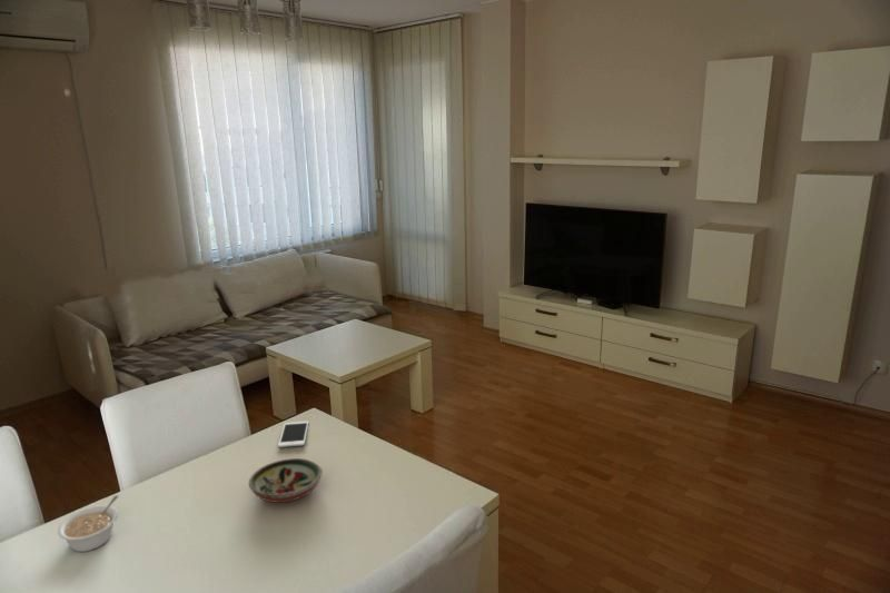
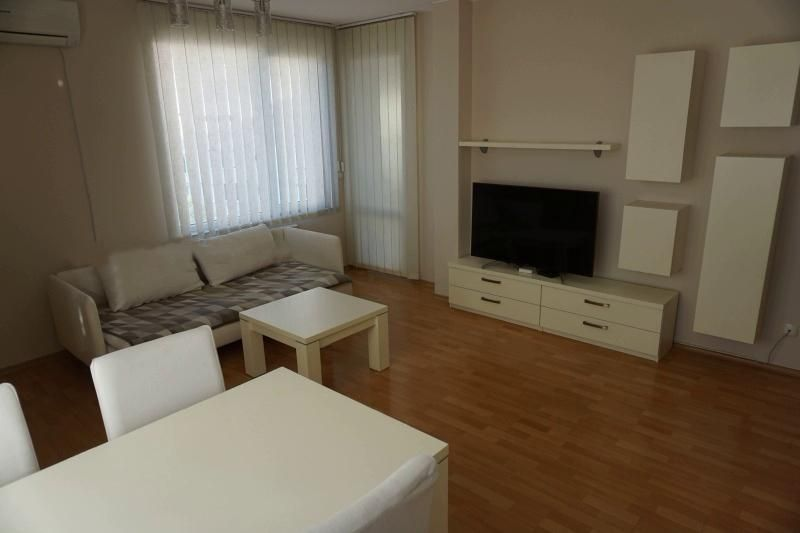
- legume [57,495,119,553]
- cell phone [277,421,309,448]
- decorative bowl [248,457,324,504]
